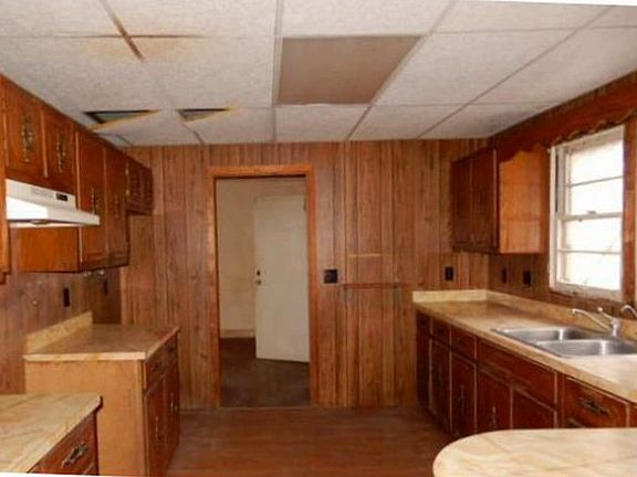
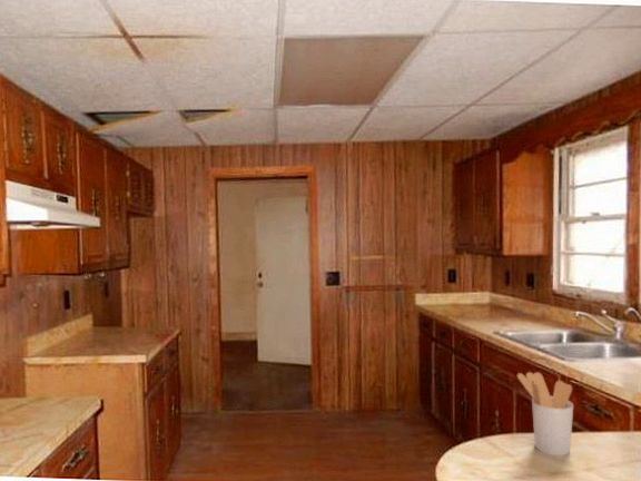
+ utensil holder [516,371,574,457]
